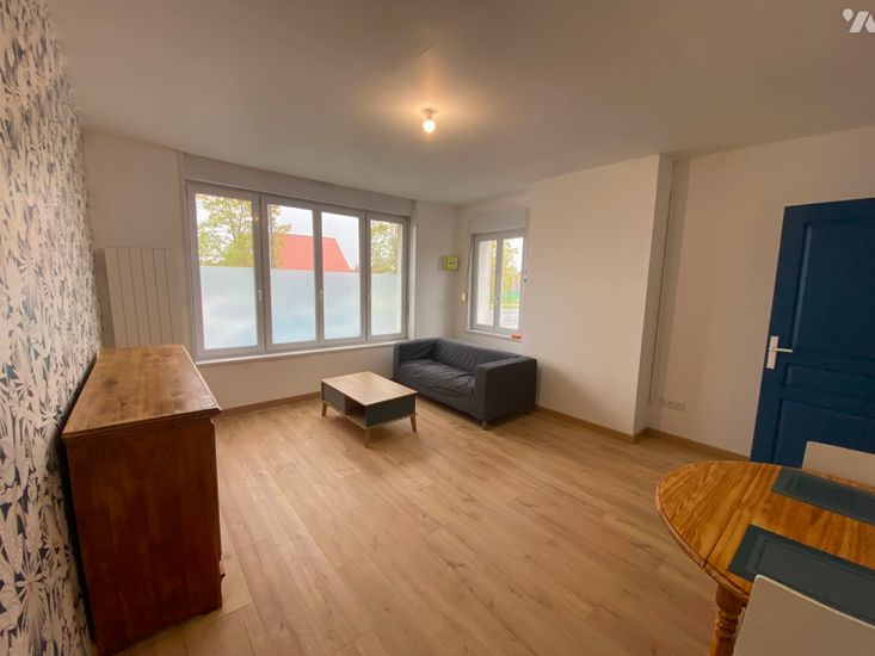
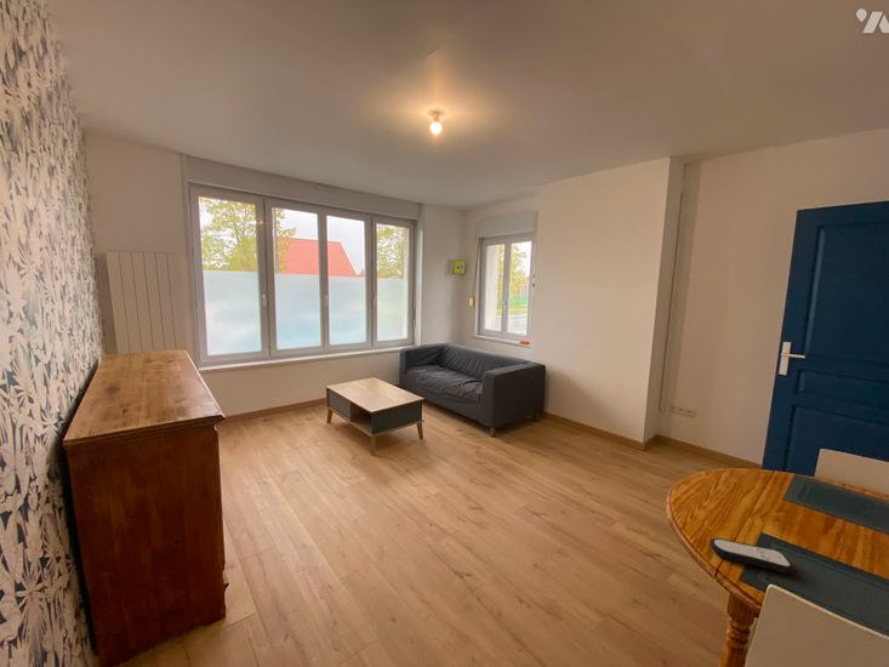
+ remote control [708,537,796,575]
